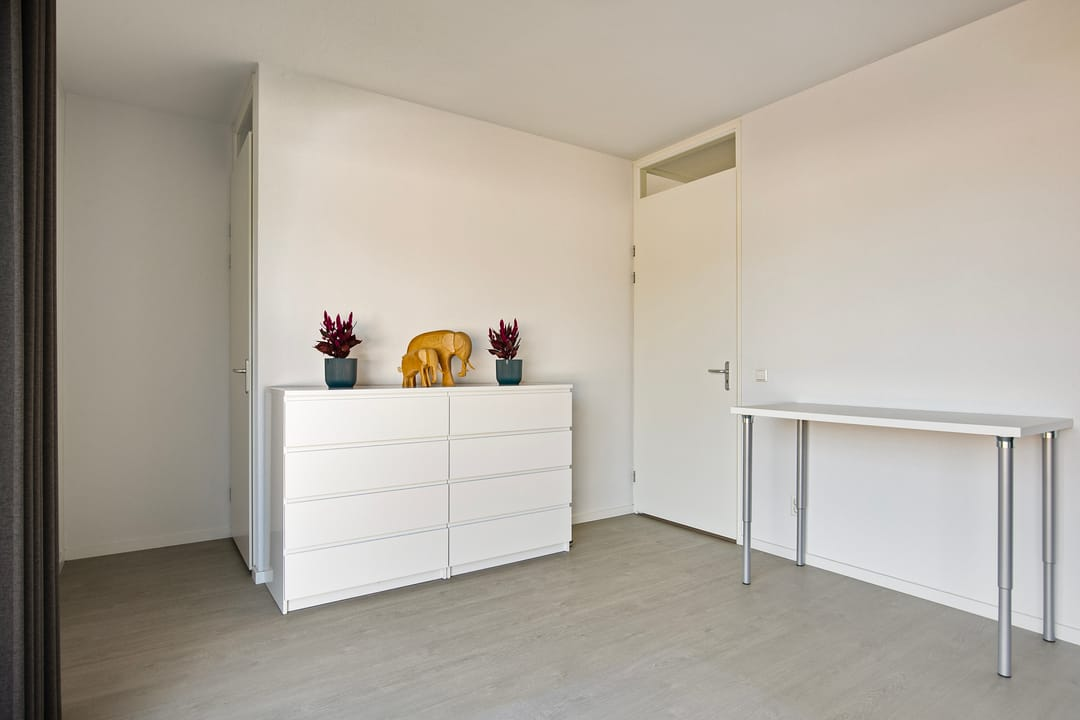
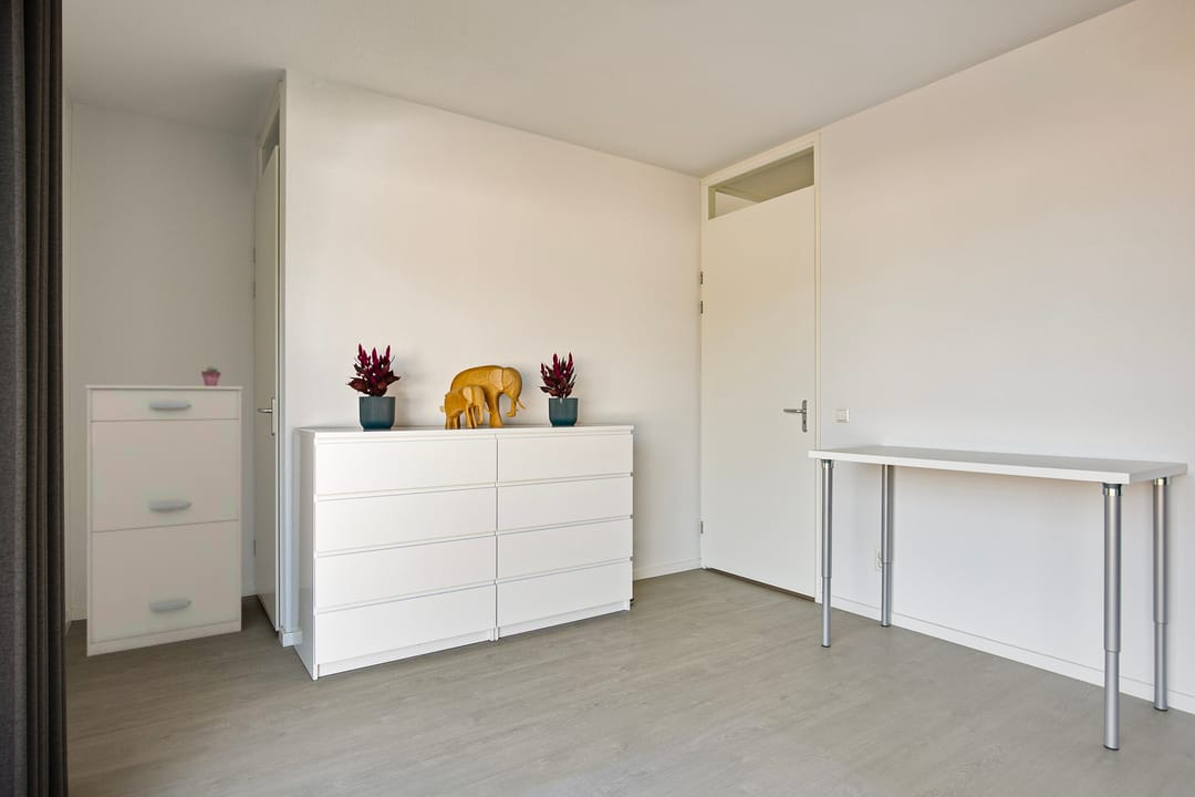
+ potted succulent [200,364,222,386]
+ filing cabinet [84,384,243,658]
